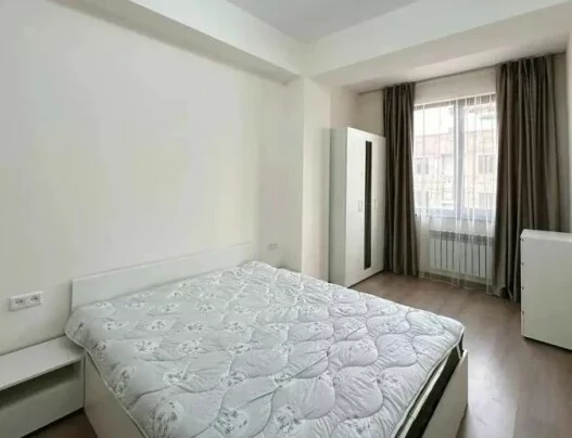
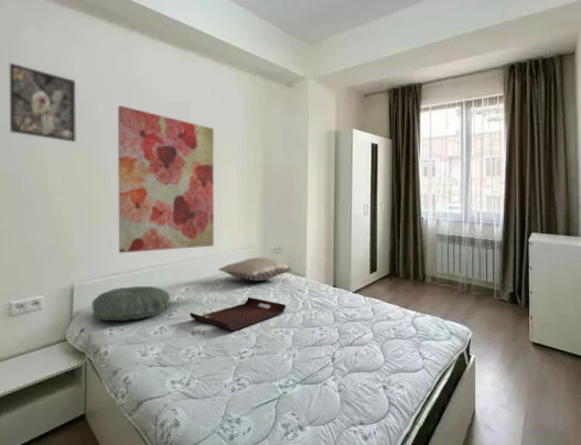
+ pillow [90,285,172,322]
+ pillow [217,257,293,282]
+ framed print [9,62,76,143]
+ serving tray [189,296,287,332]
+ wall art [117,105,215,253]
